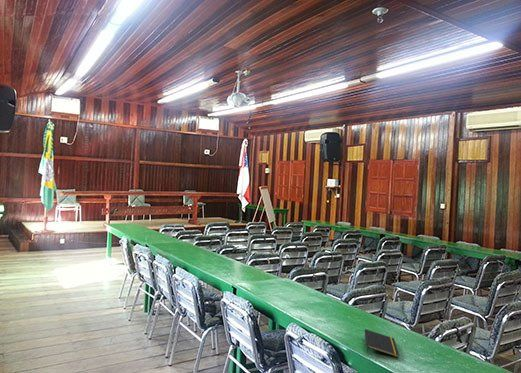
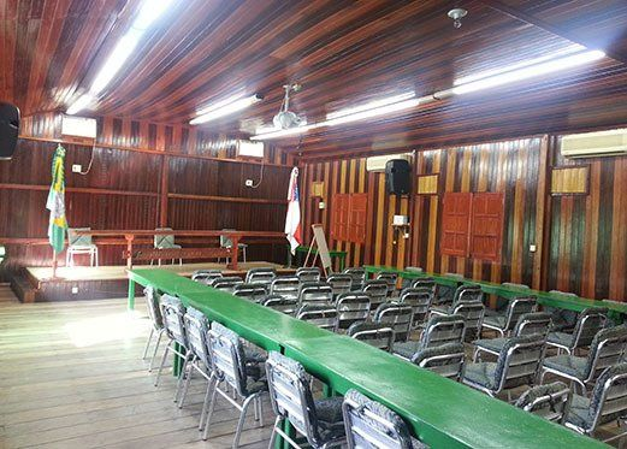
- notepad [364,328,400,358]
